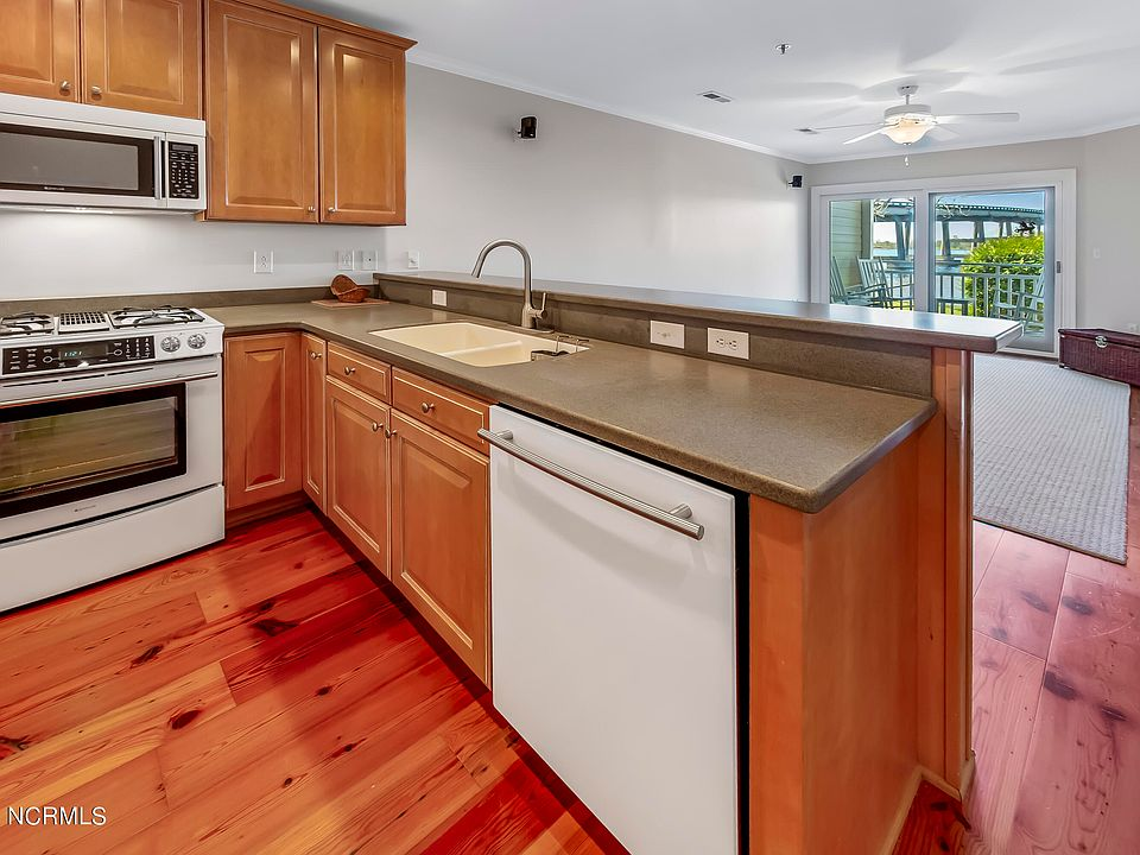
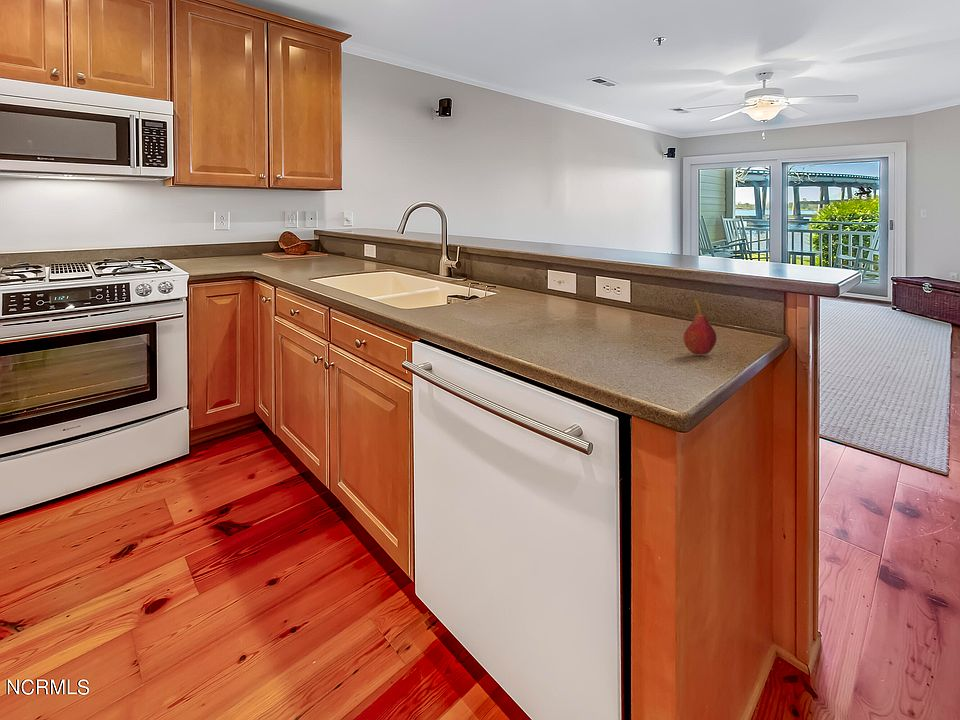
+ fruit [683,299,718,356]
